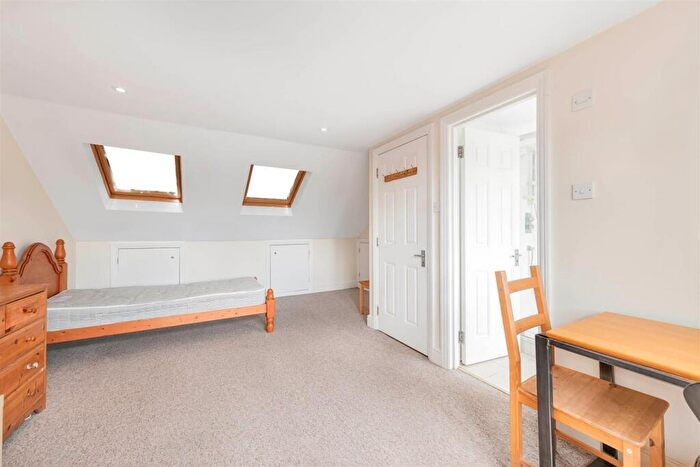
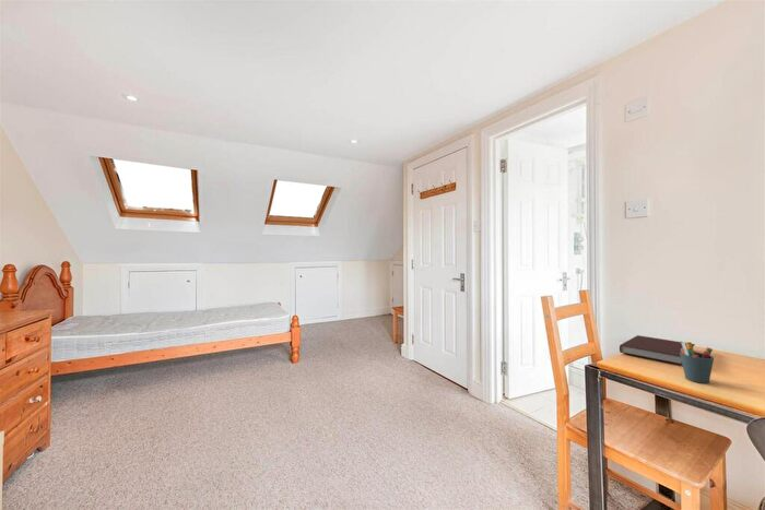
+ pen holder [680,340,715,384]
+ notebook [619,334,696,366]
